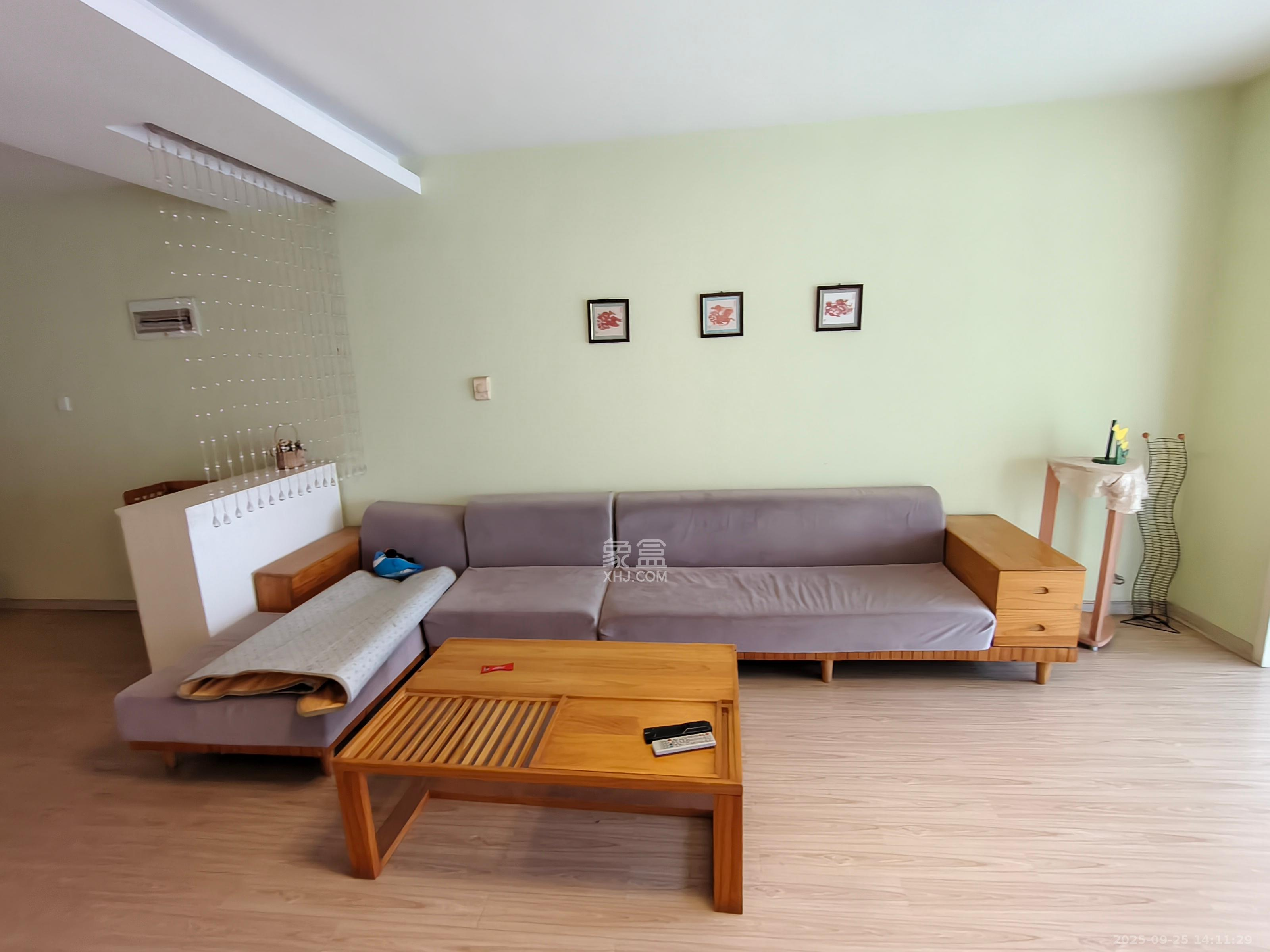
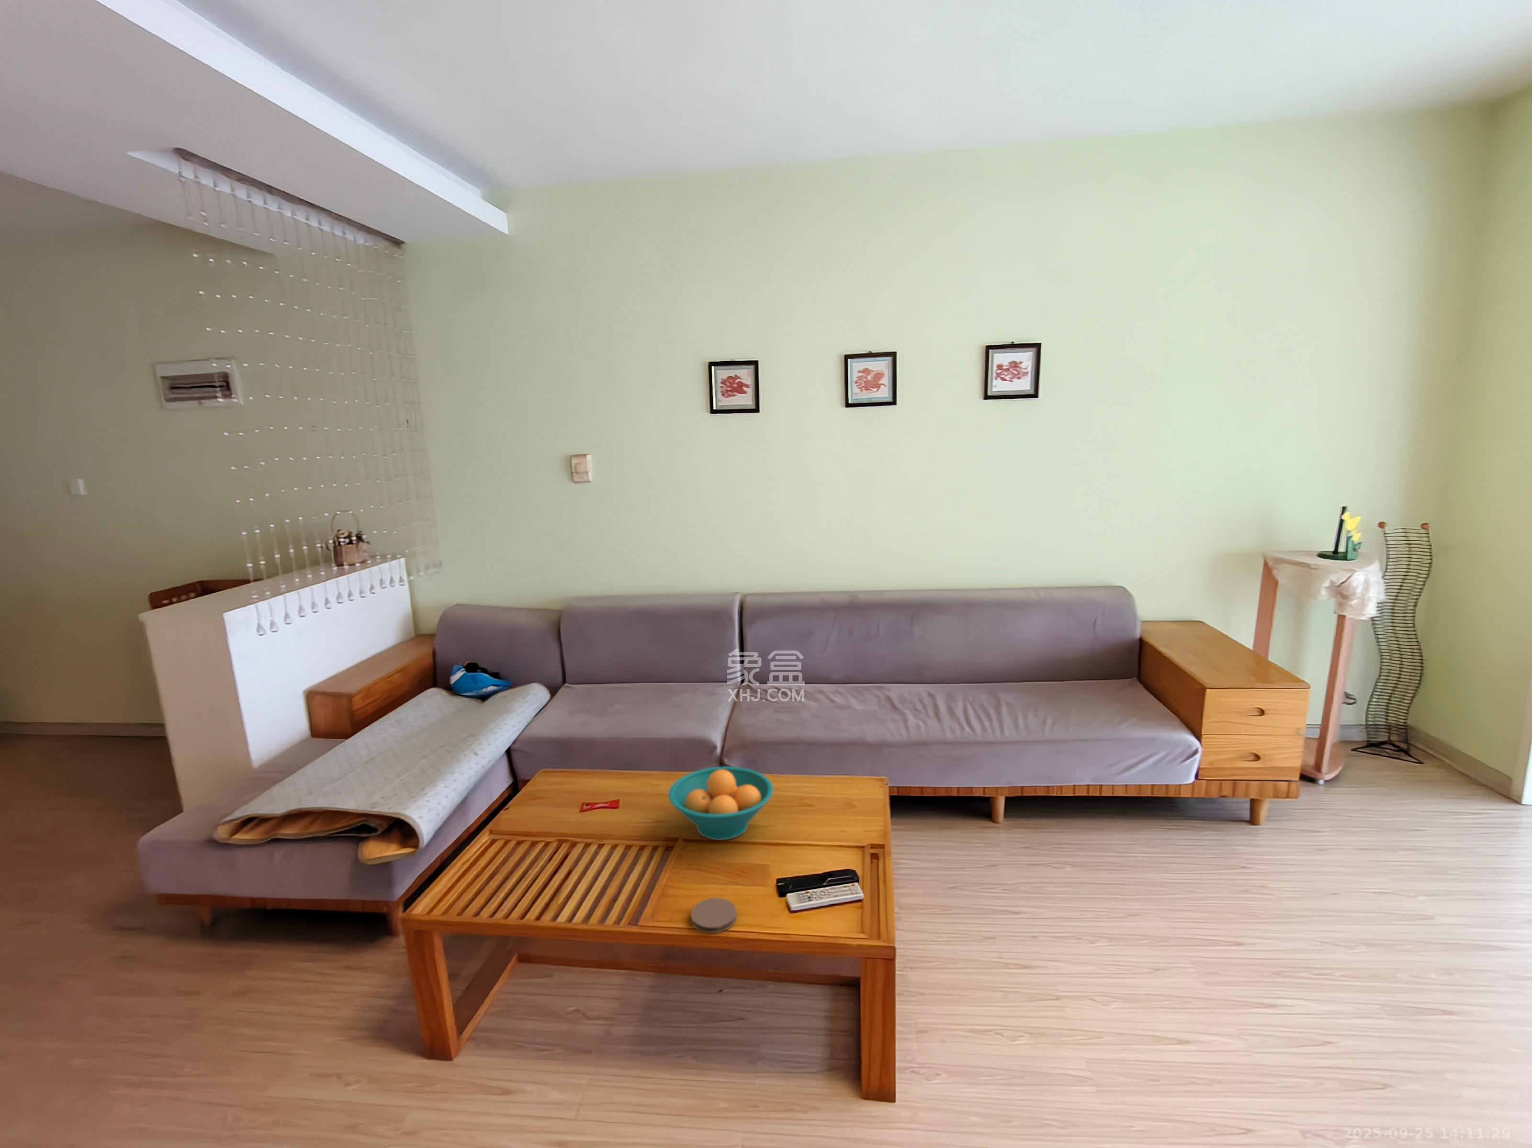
+ fruit bowl [668,766,774,840]
+ coaster [691,898,737,933]
